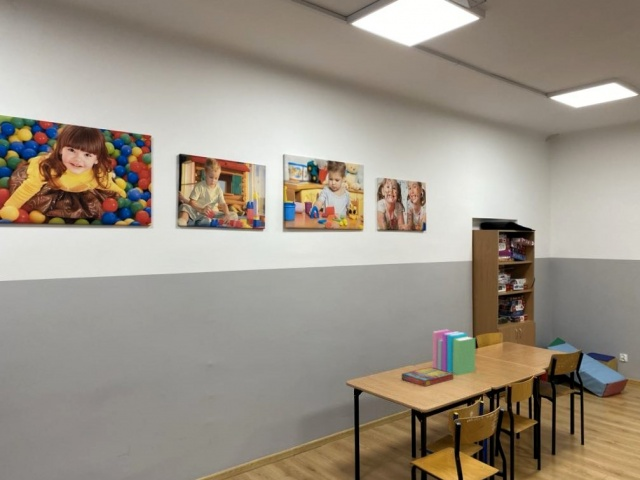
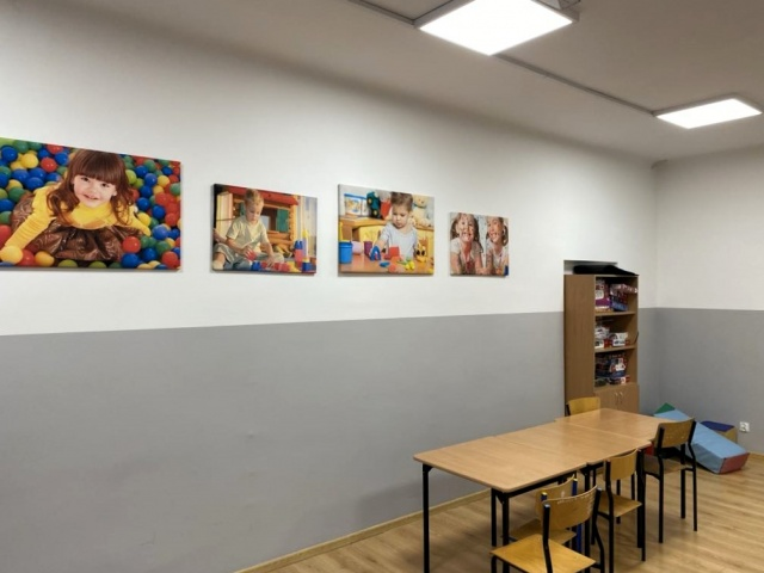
- game compilation box [401,366,454,387]
- books [432,328,476,376]
